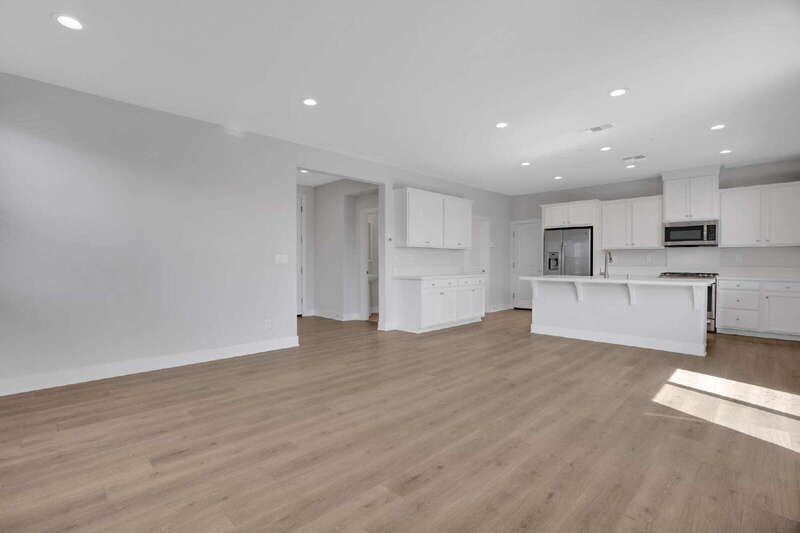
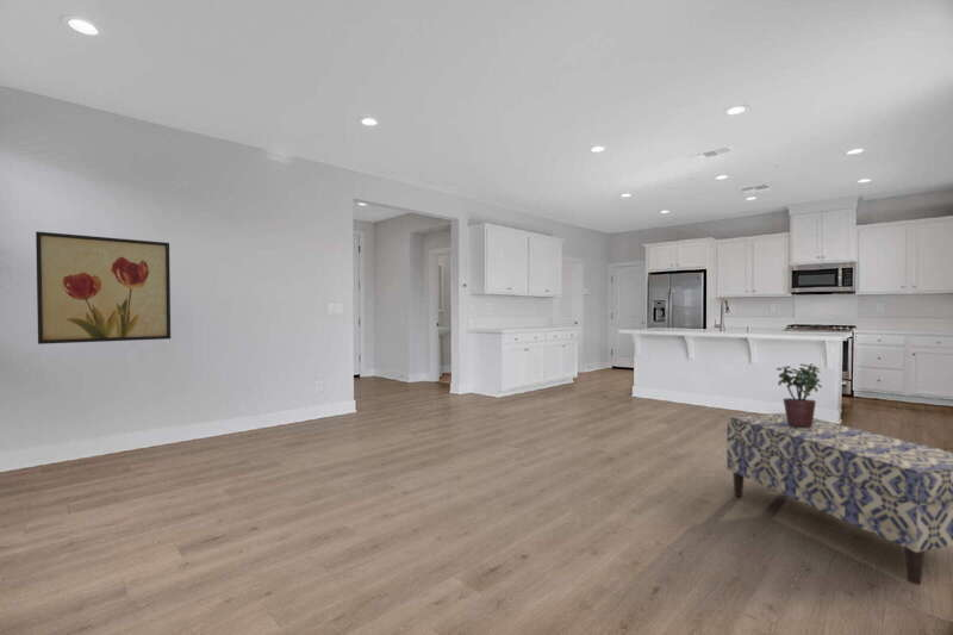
+ bench [725,412,953,586]
+ potted plant [776,362,823,427]
+ wall art [35,230,172,345]
